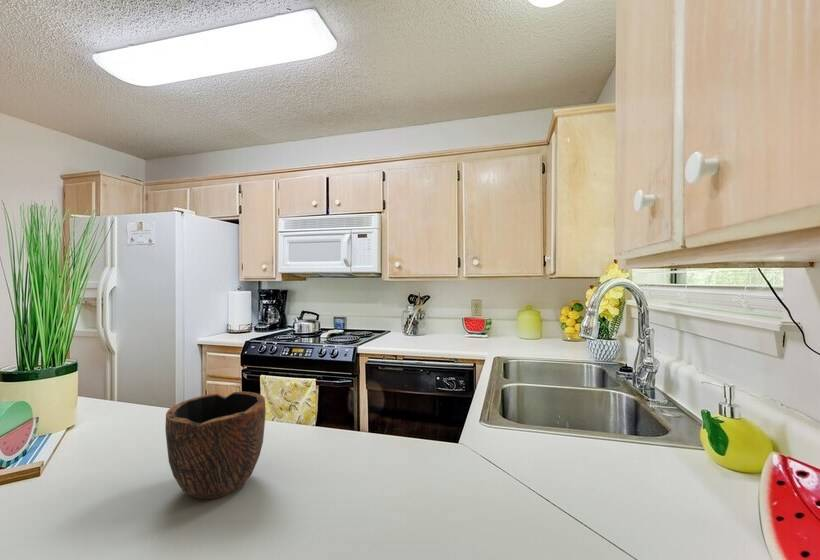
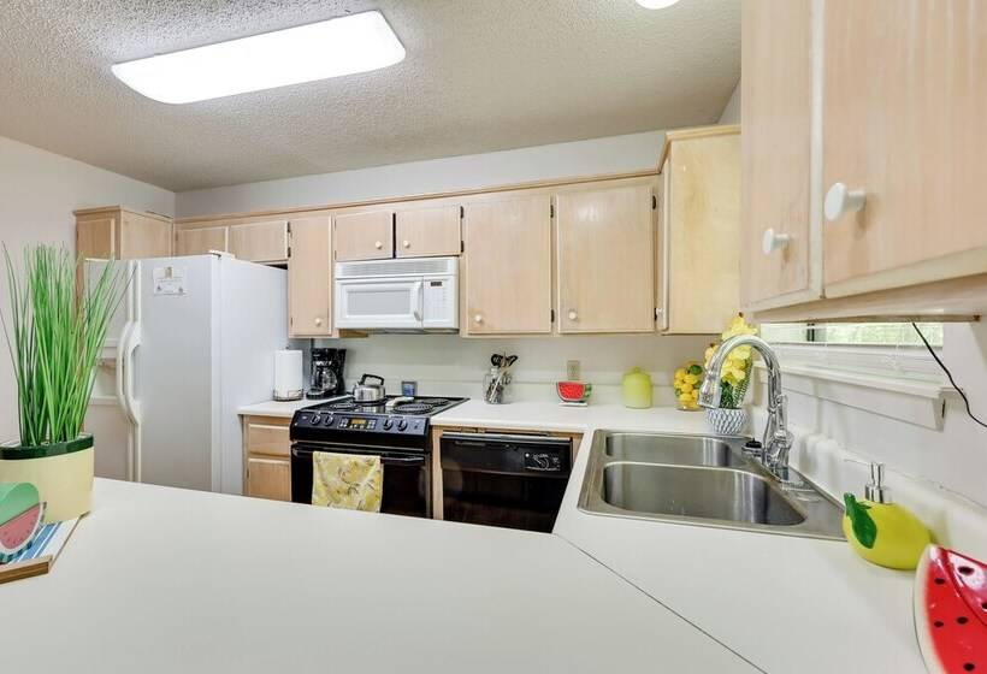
- bowl [164,390,267,500]
